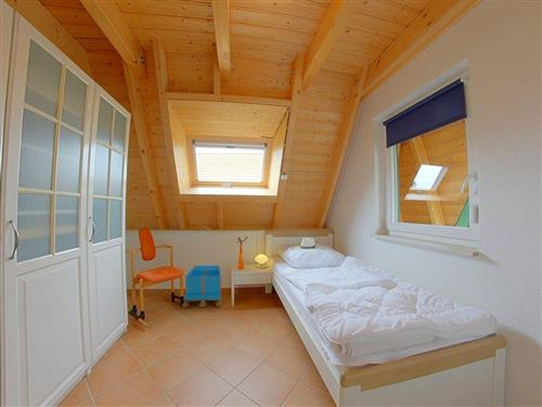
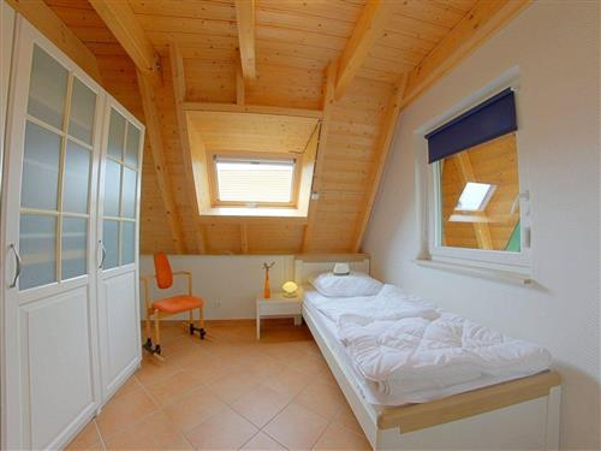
- storage bin [181,264,222,308]
